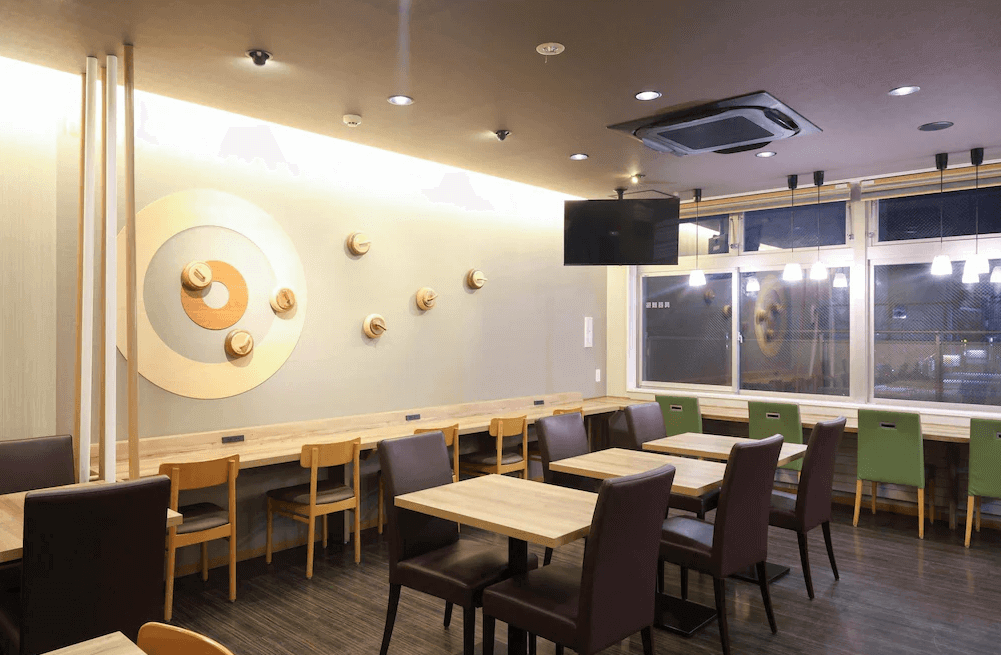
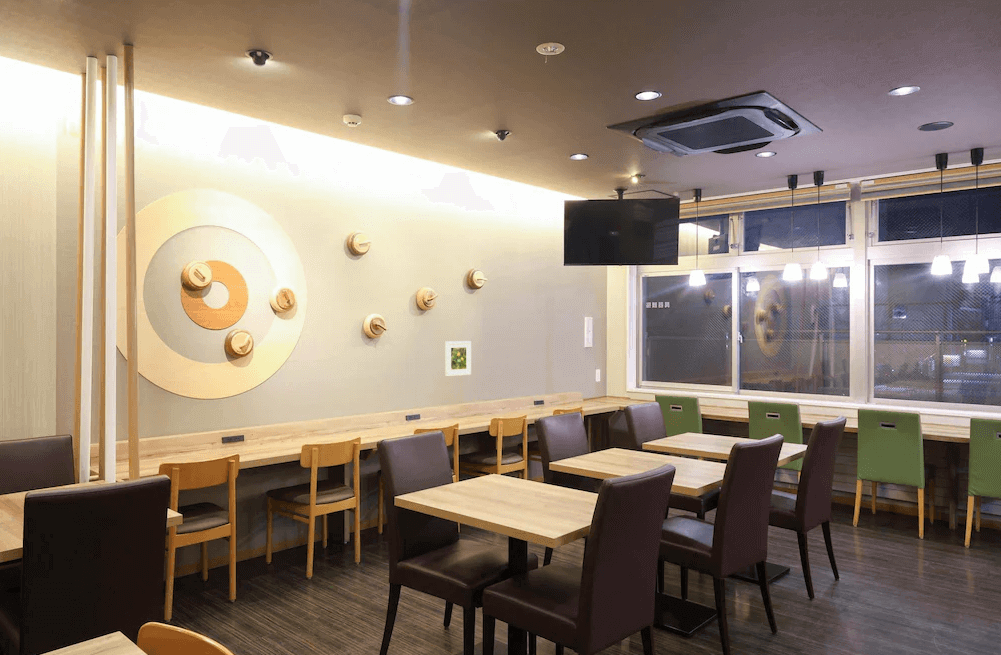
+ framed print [444,340,472,377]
